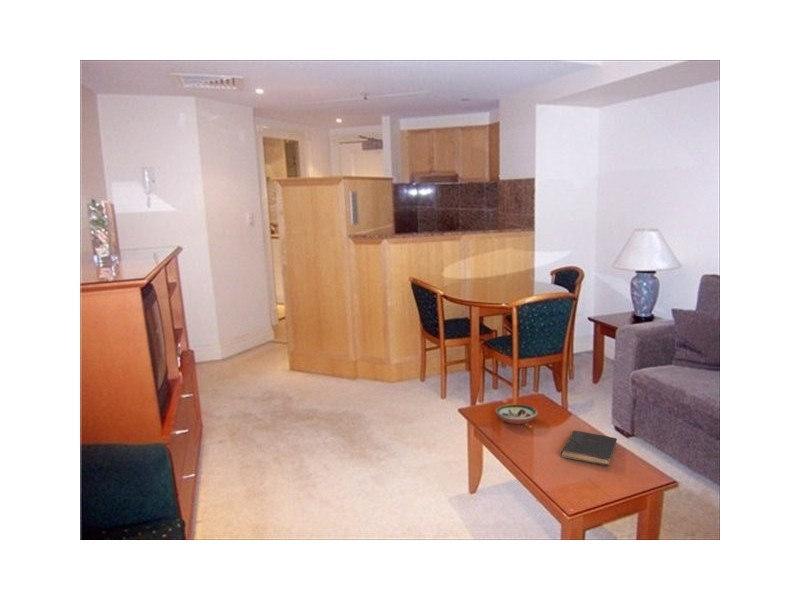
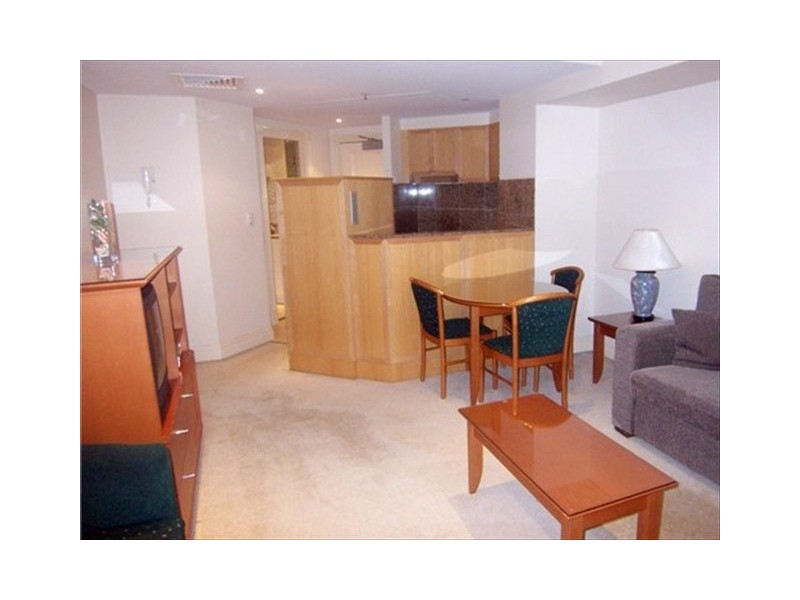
- book [560,430,618,467]
- decorative bowl [494,403,539,425]
